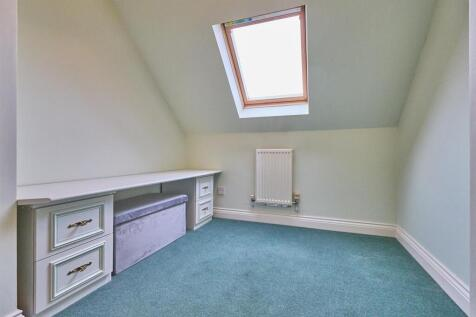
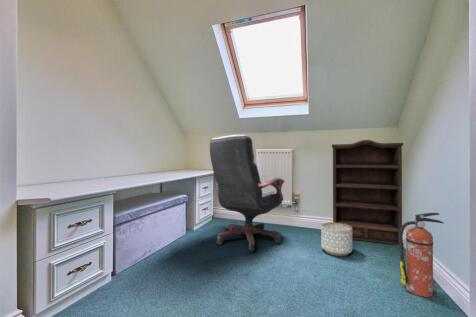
+ fire extinguisher [399,212,445,298]
+ office chair [209,134,285,253]
+ bookshelf [331,139,405,246]
+ planter [320,222,353,257]
